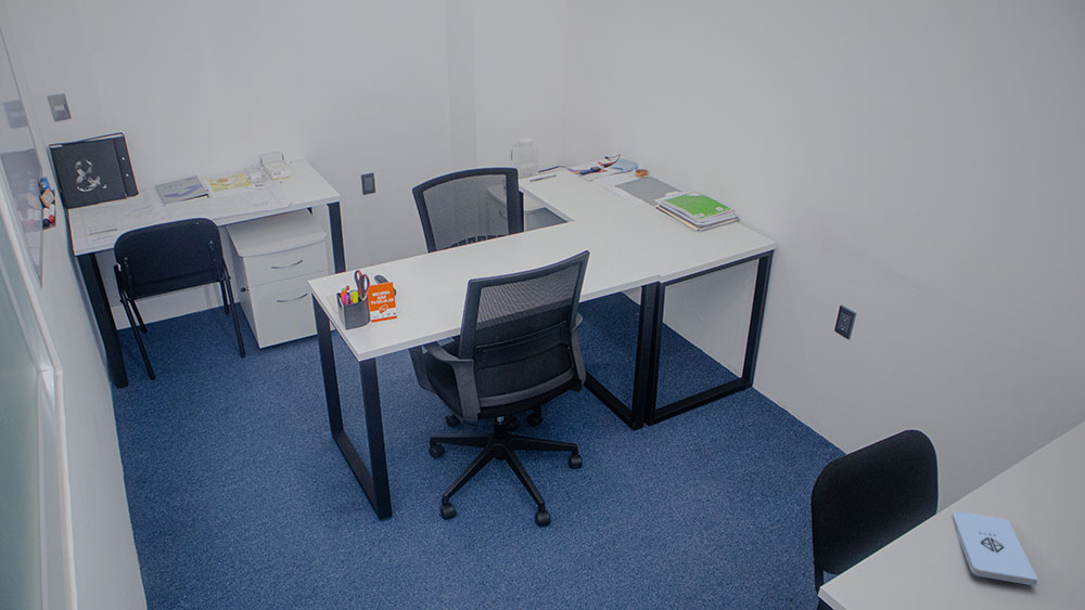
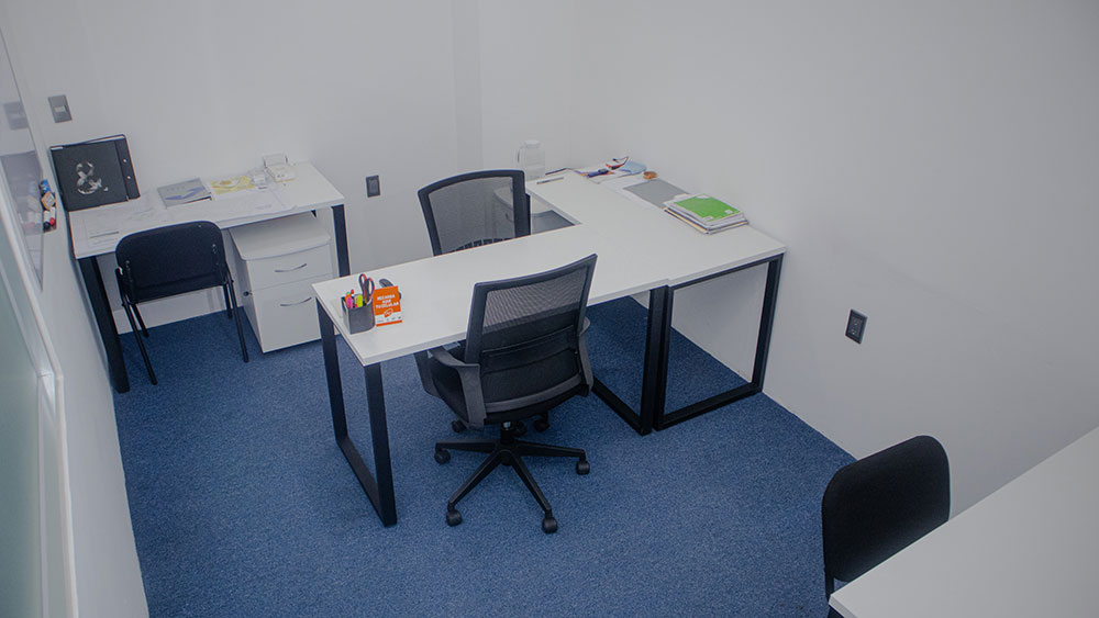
- notepad [952,510,1039,587]
